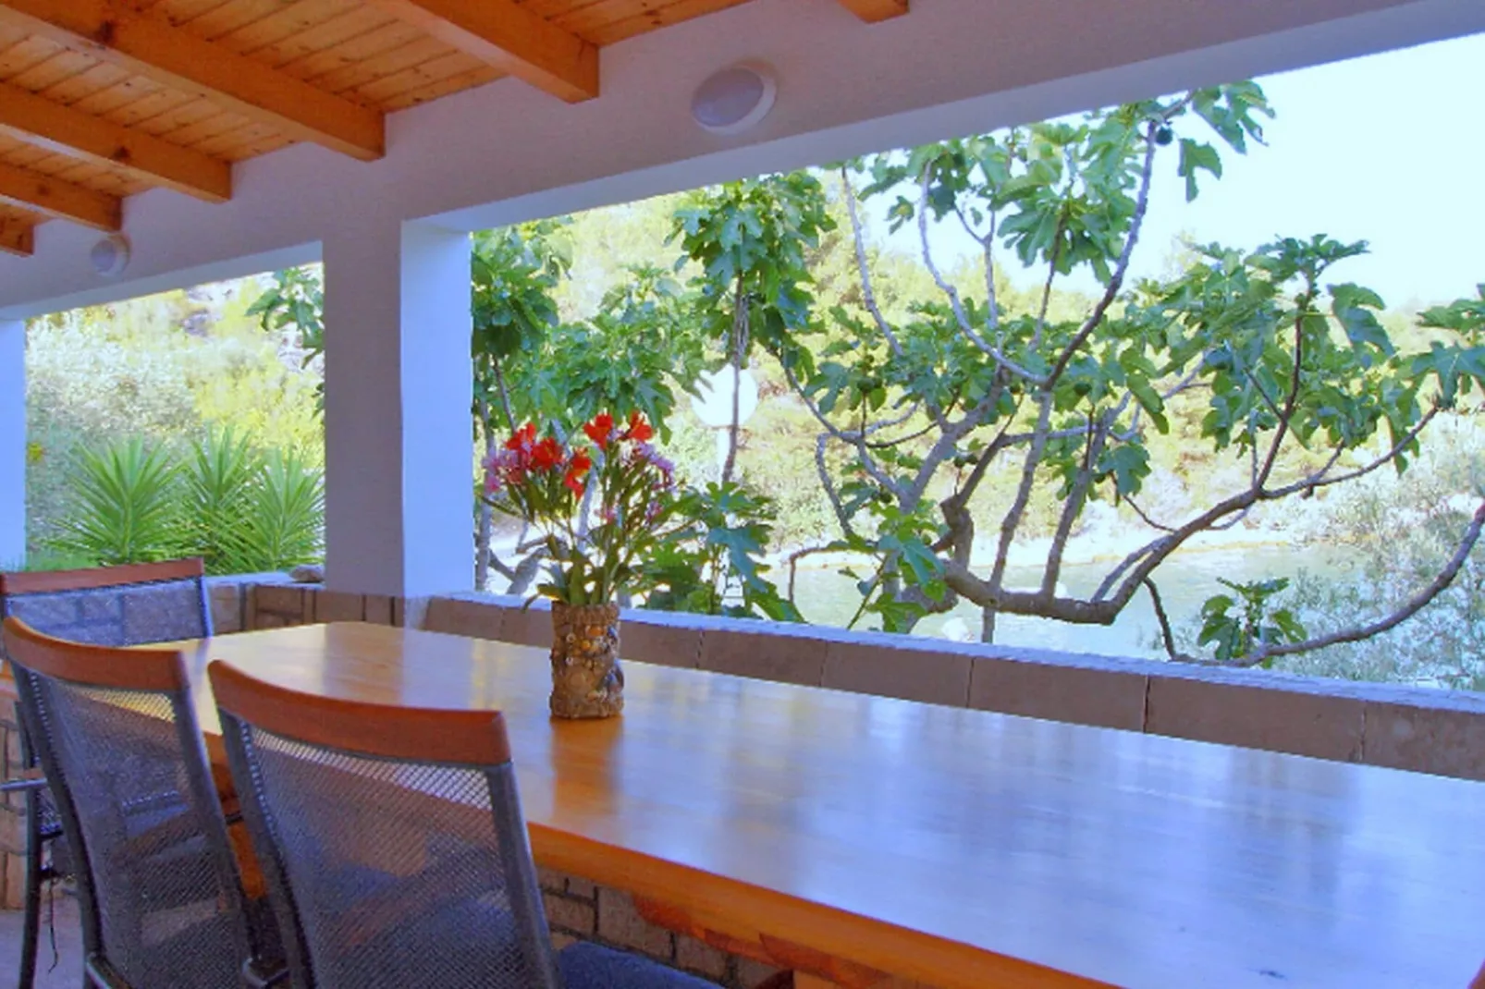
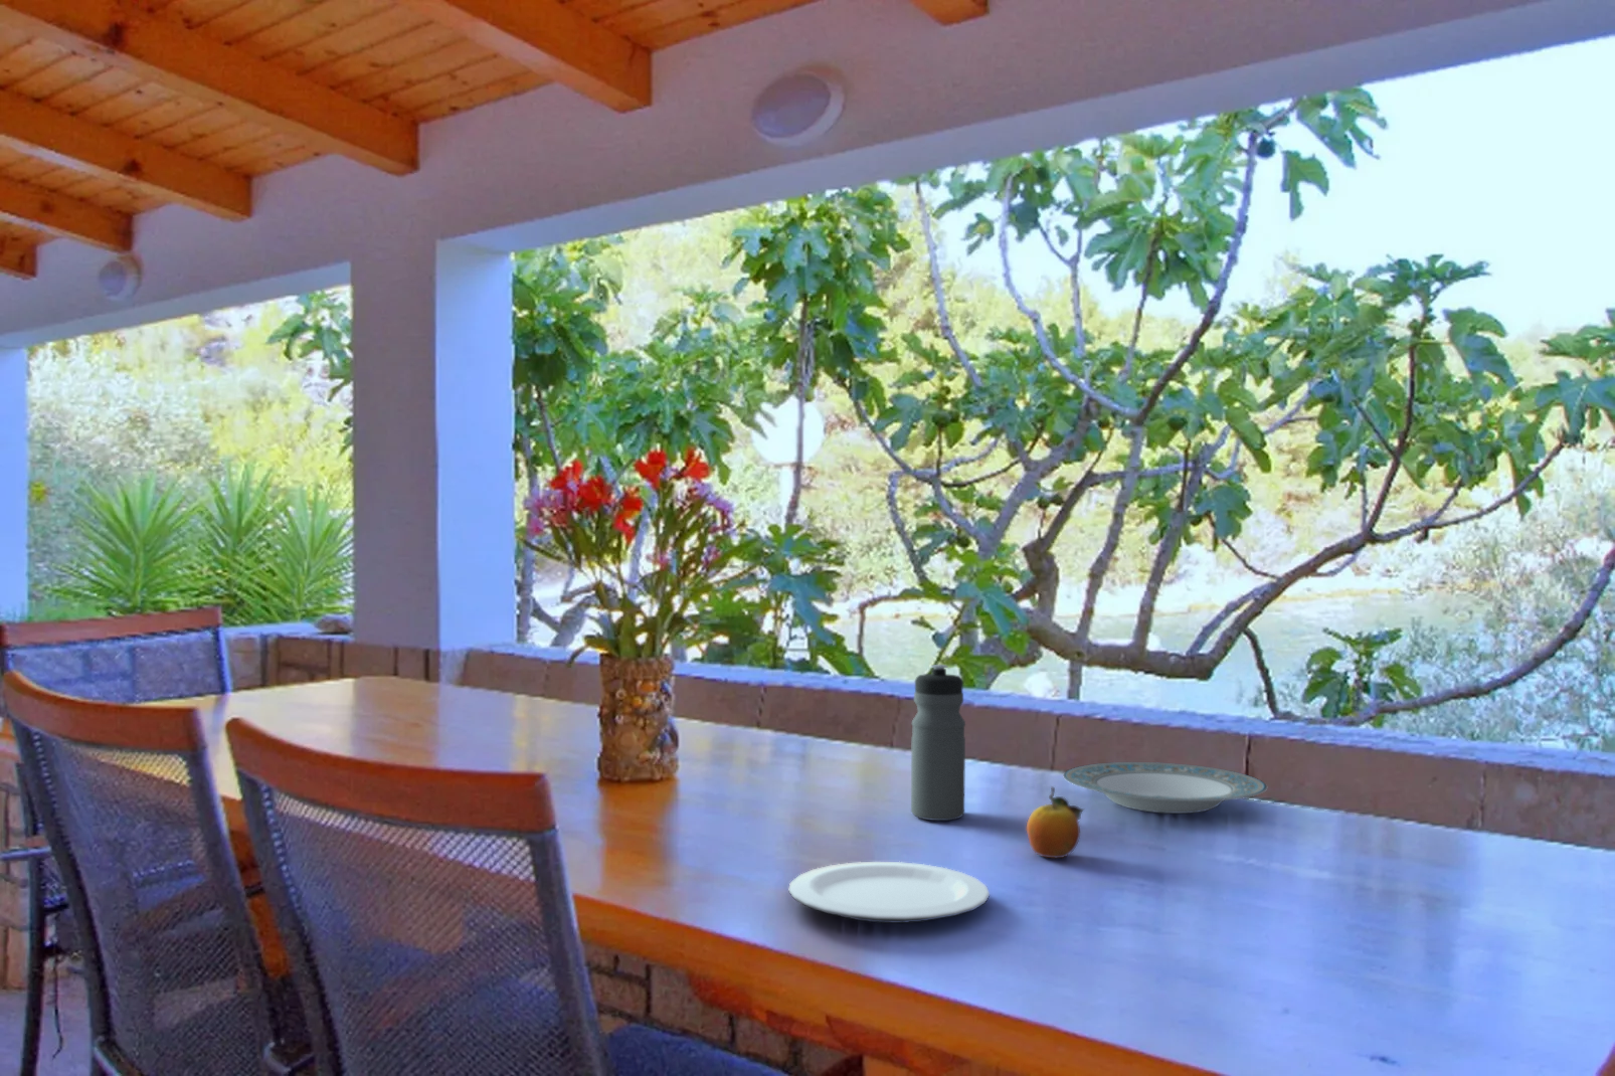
+ fruit [1025,787,1085,859]
+ plate [789,861,991,925]
+ water bottle [910,664,967,821]
+ plate [1061,761,1268,814]
